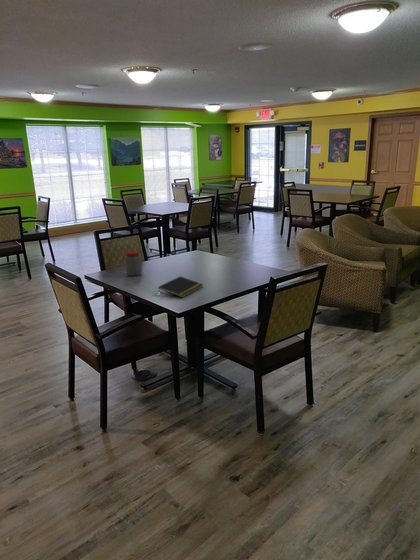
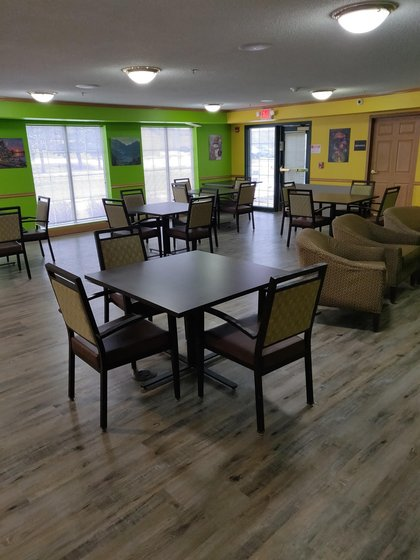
- notepad [157,275,204,299]
- jar [124,250,143,277]
